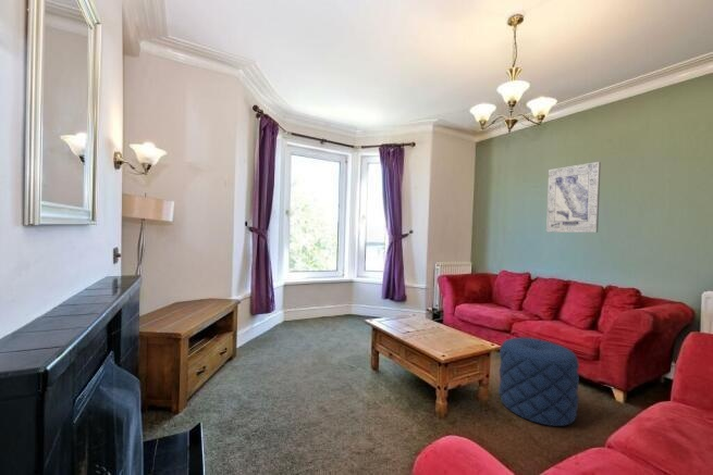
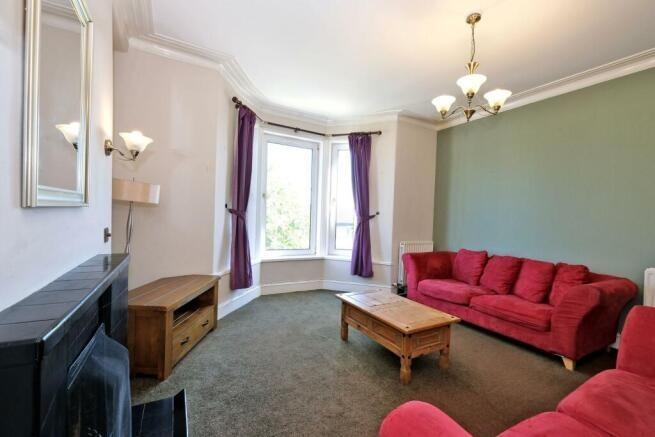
- wall art [545,161,602,234]
- pouf [497,337,580,427]
